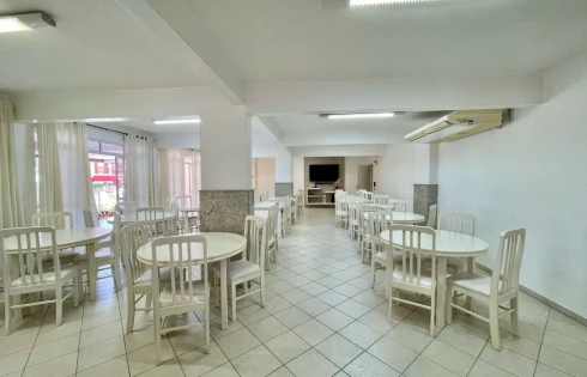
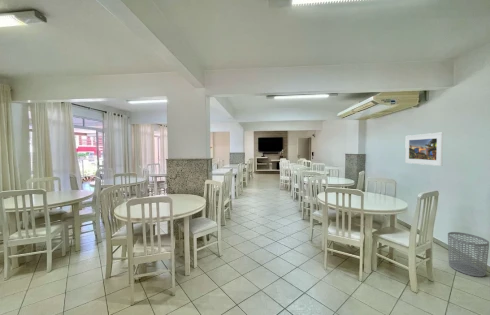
+ waste bin [447,231,490,278]
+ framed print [404,131,444,167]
